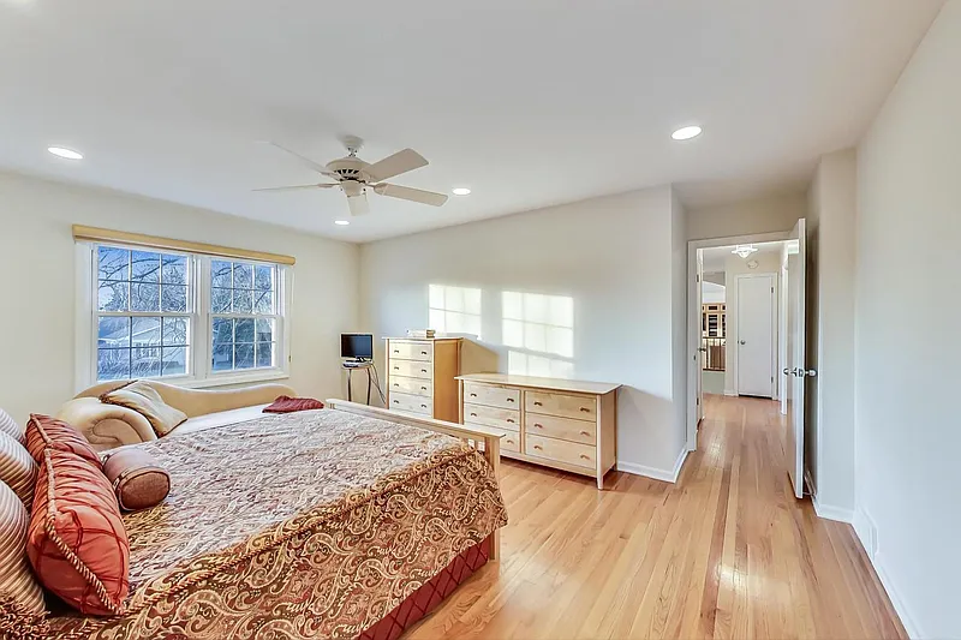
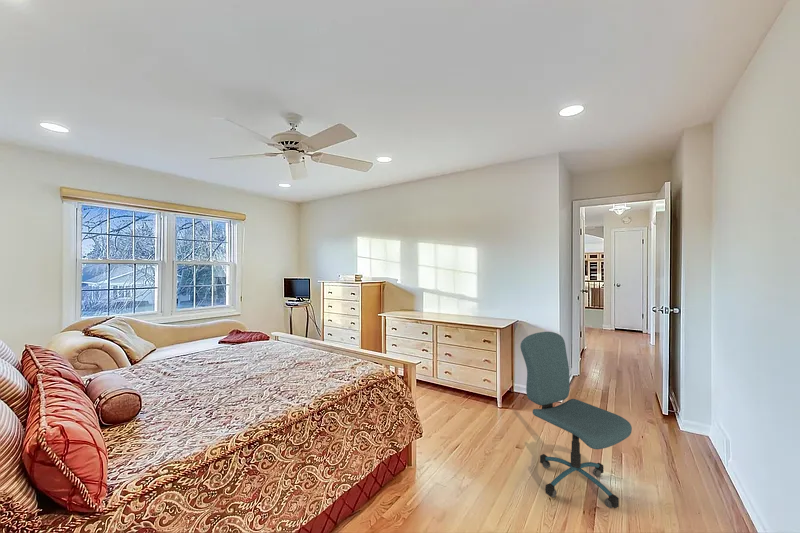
+ office chair [519,331,633,509]
